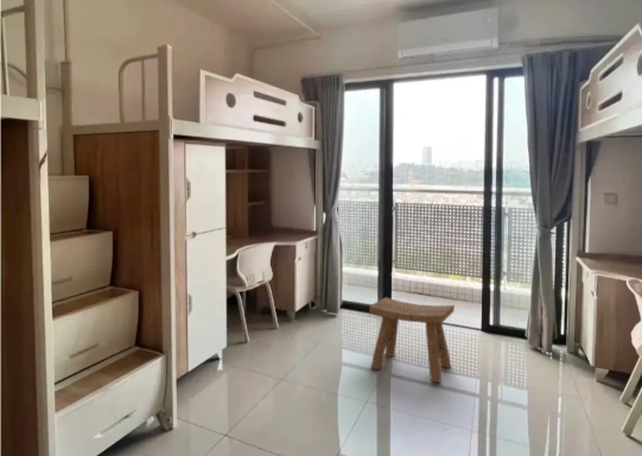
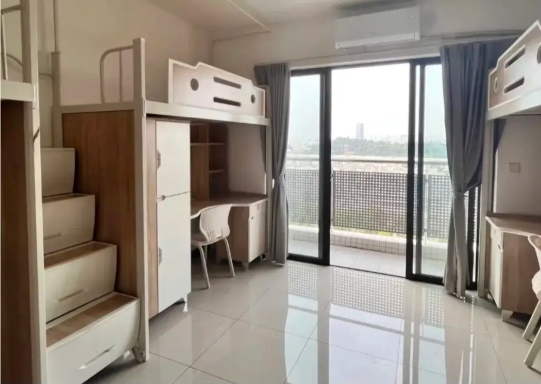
- stool [368,296,456,384]
